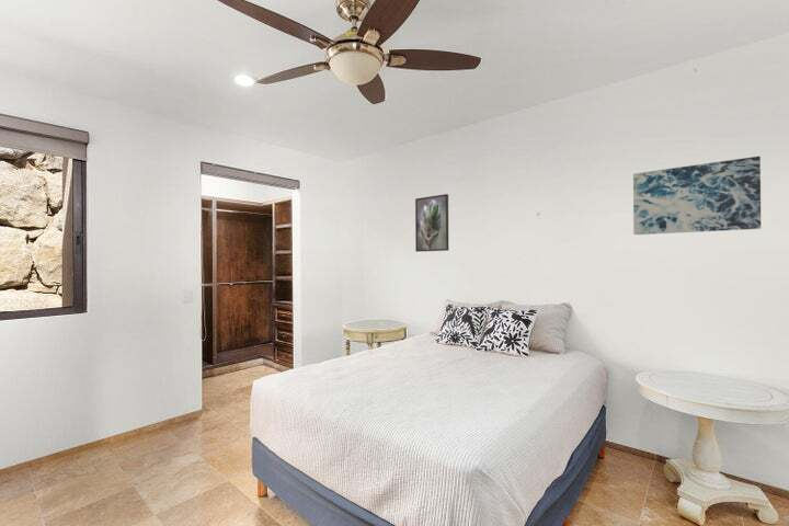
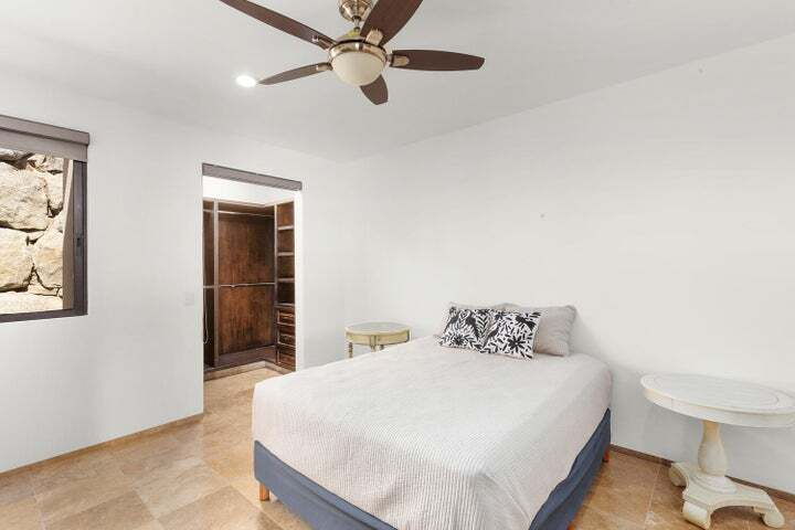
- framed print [414,193,449,253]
- wall art [632,156,762,236]
